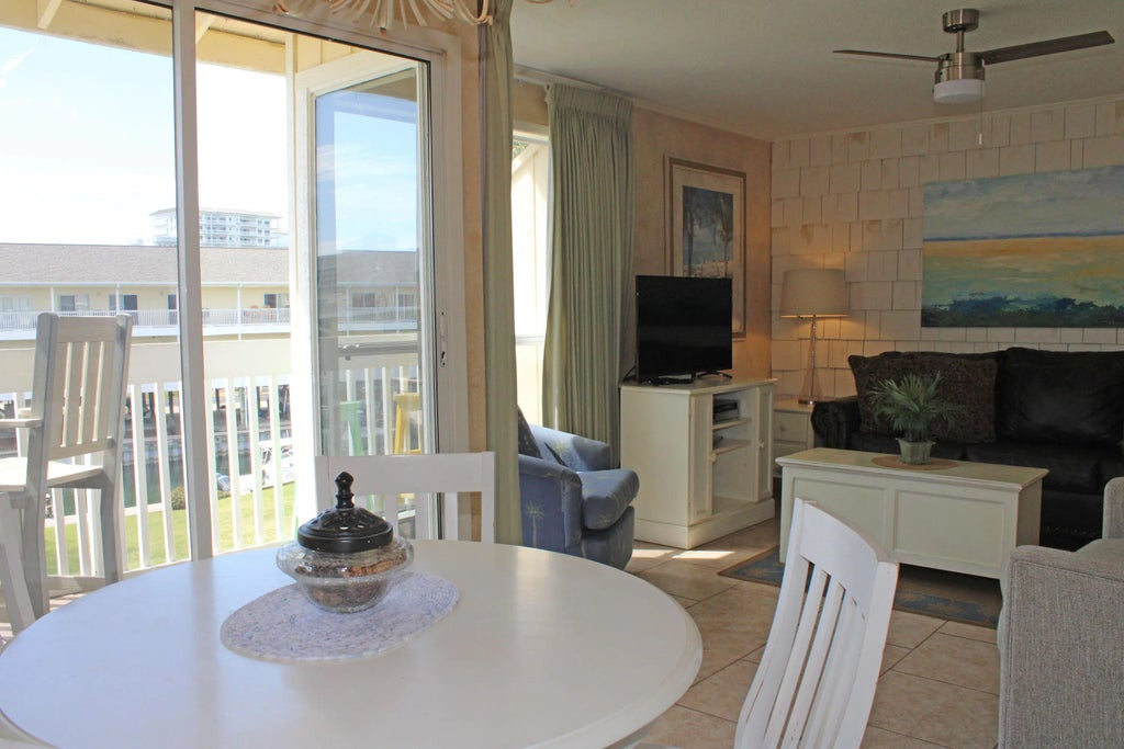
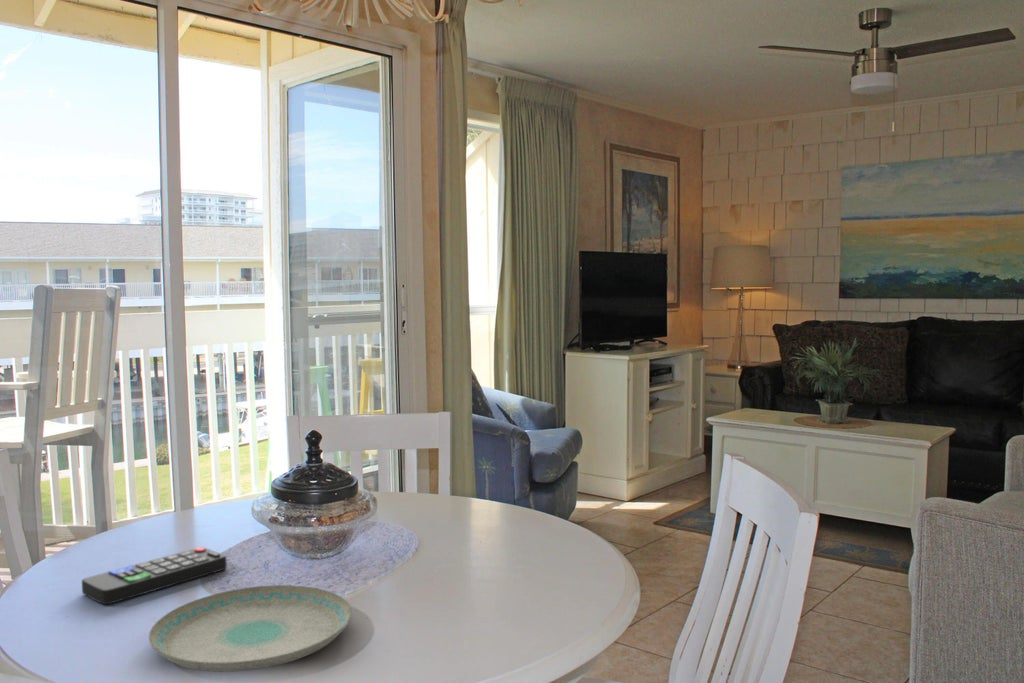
+ remote control [81,546,228,605]
+ plate [148,584,353,673]
